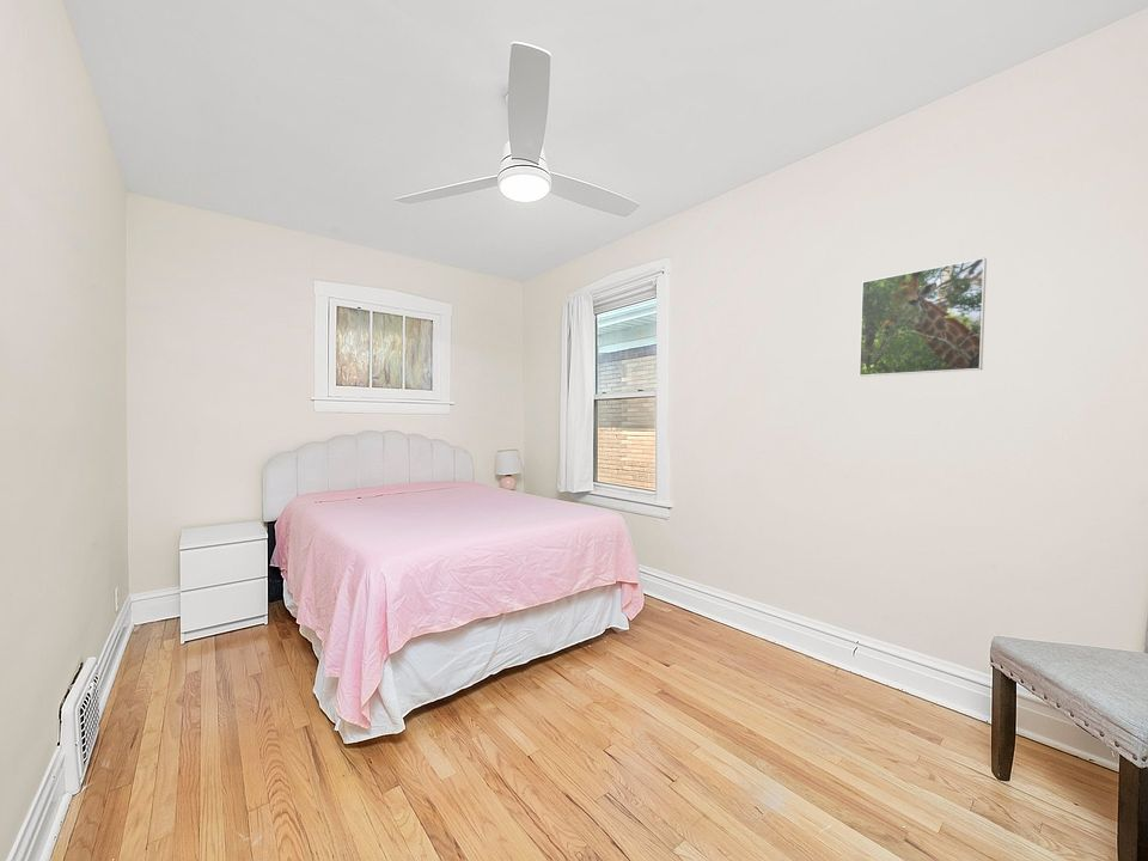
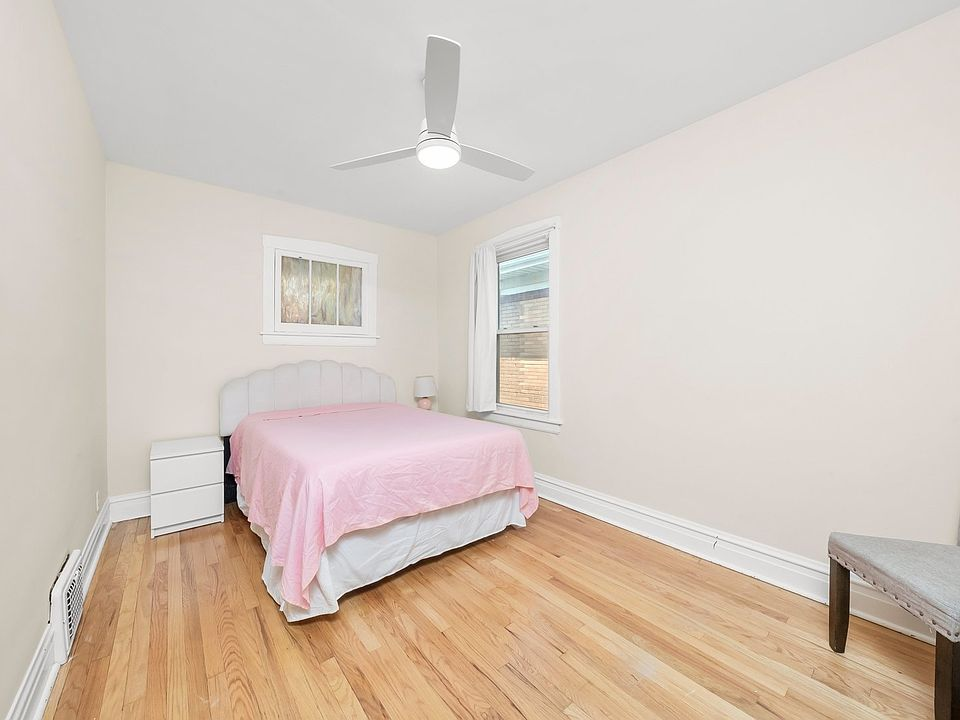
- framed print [857,257,988,378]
